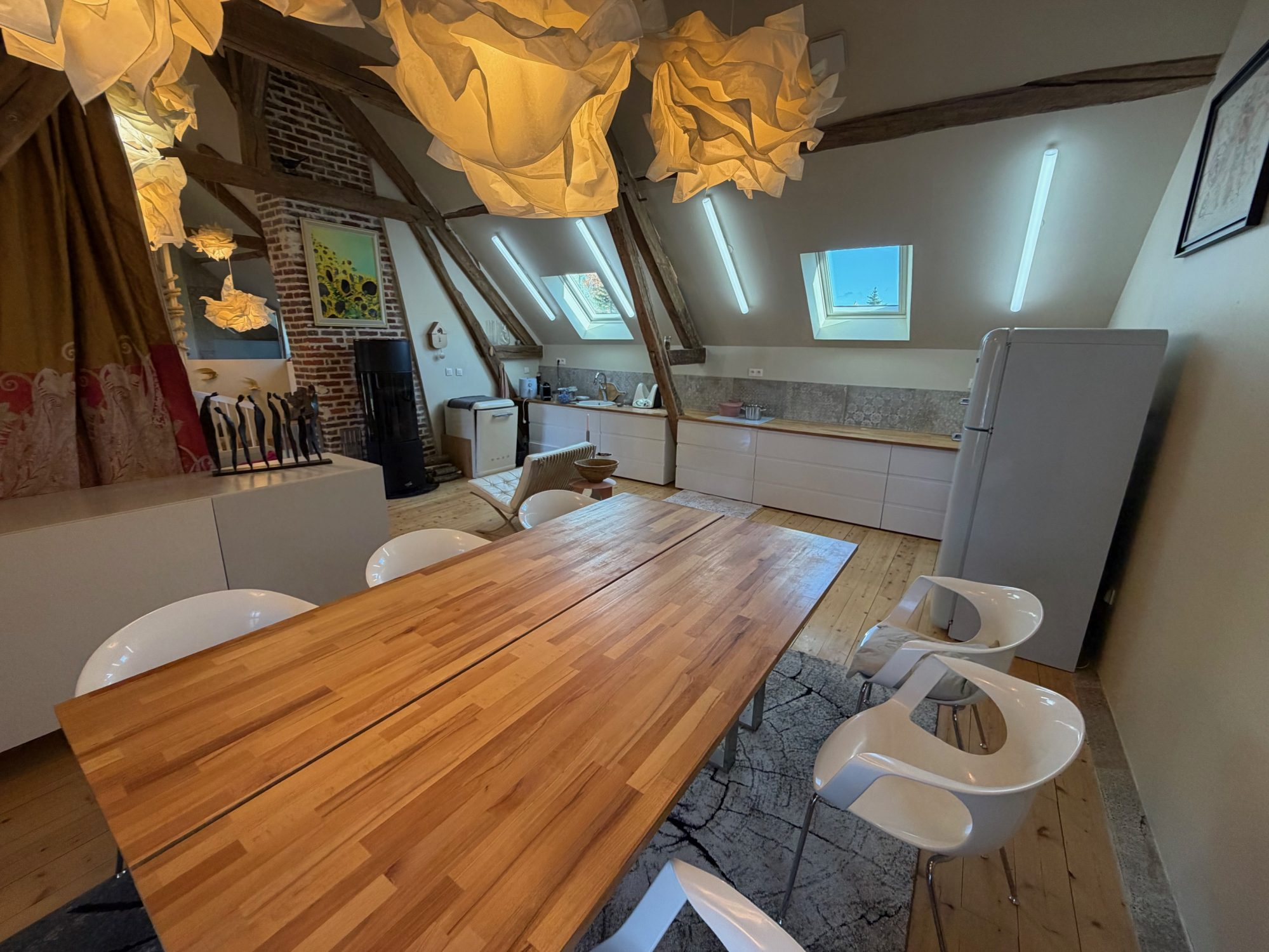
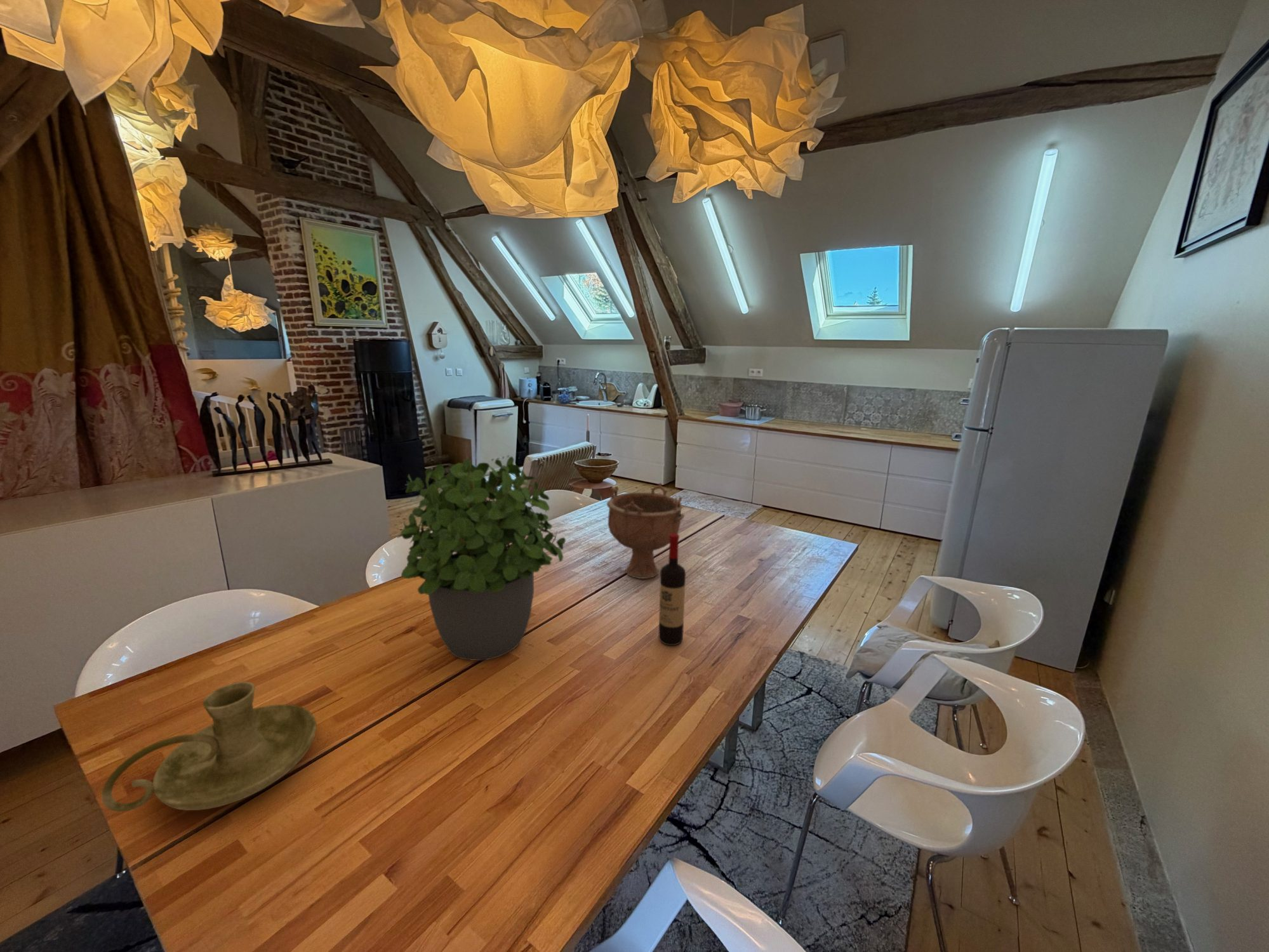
+ wine bottle [658,533,686,646]
+ candle holder [101,681,317,812]
+ decorative bowl [606,482,685,579]
+ potted plant [396,456,566,661]
